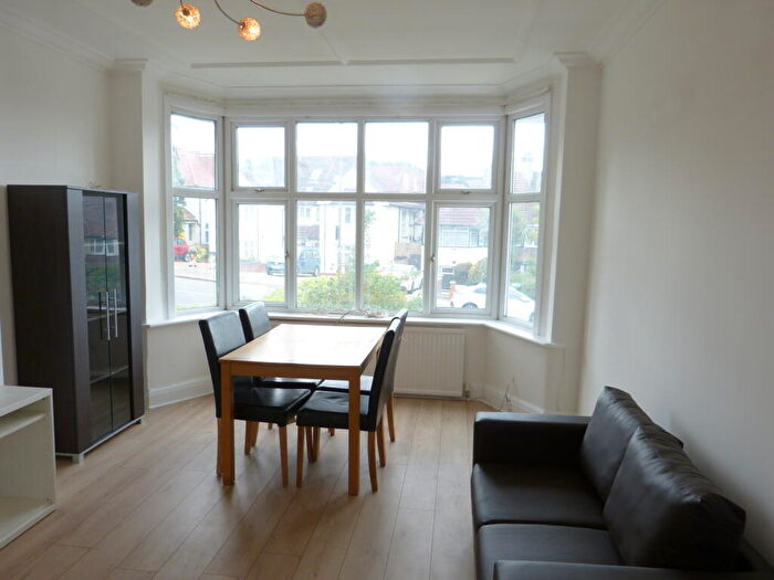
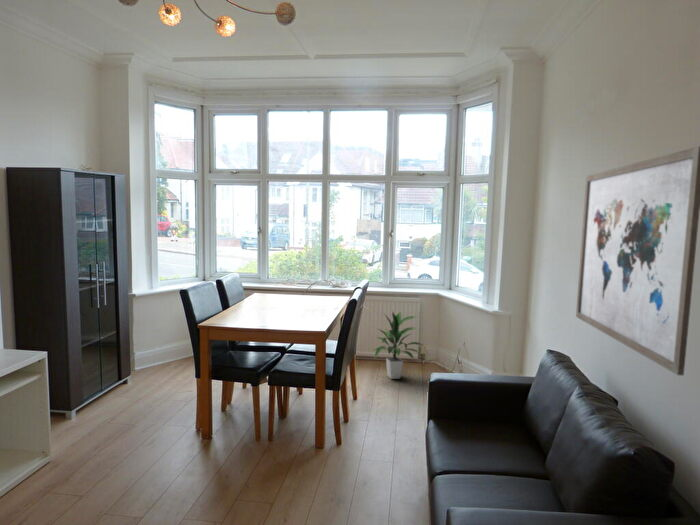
+ wall art [575,145,700,377]
+ indoor plant [373,310,425,380]
